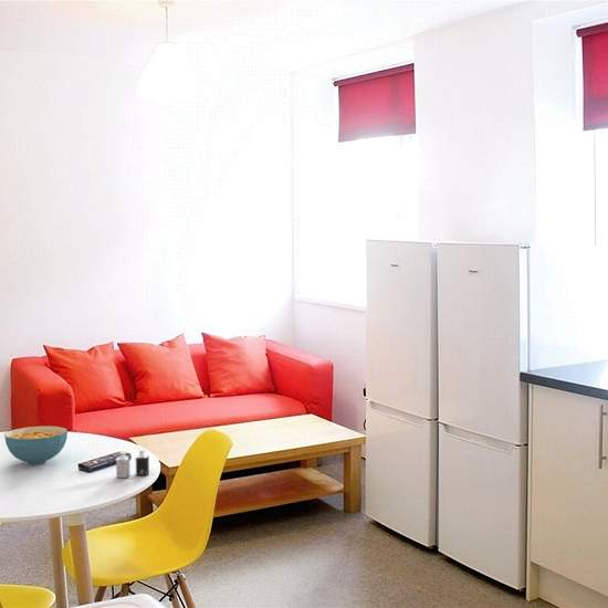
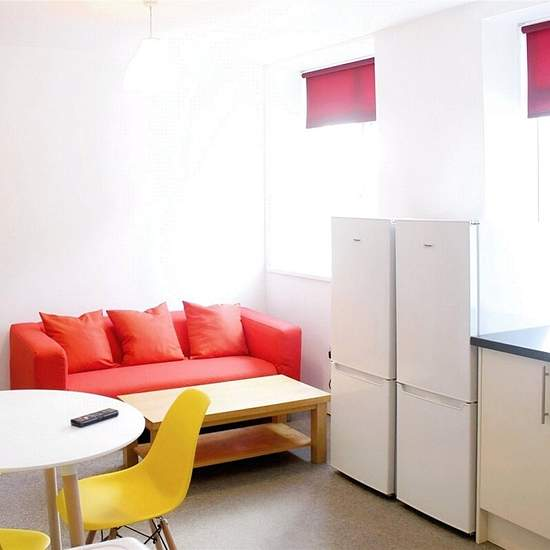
- candle [115,448,150,479]
- cereal bowl [3,426,69,465]
